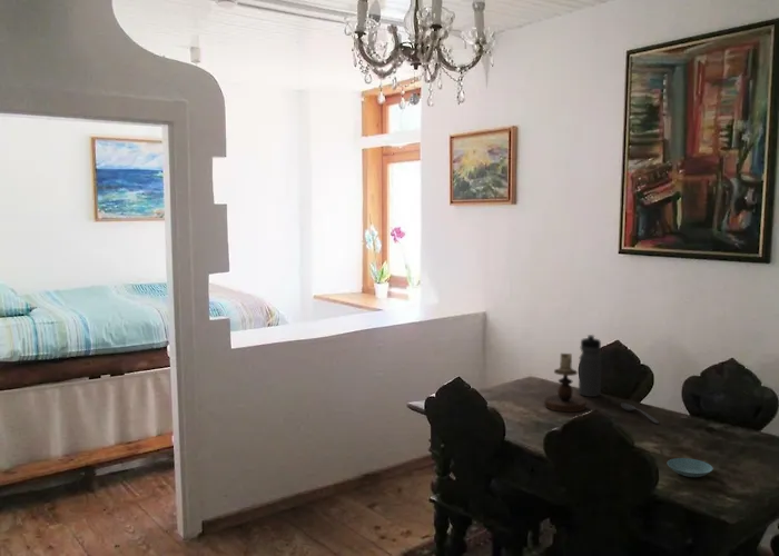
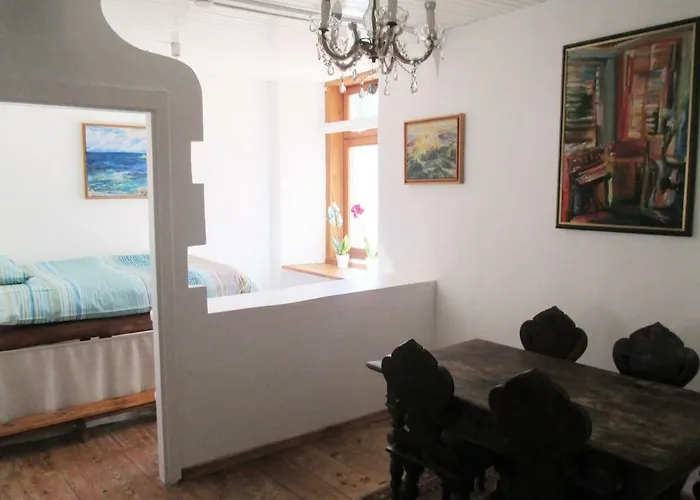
- soupspoon [620,401,660,425]
- water bottle [578,334,602,398]
- saucer [667,457,714,478]
- candlestick [543,353,586,414]
